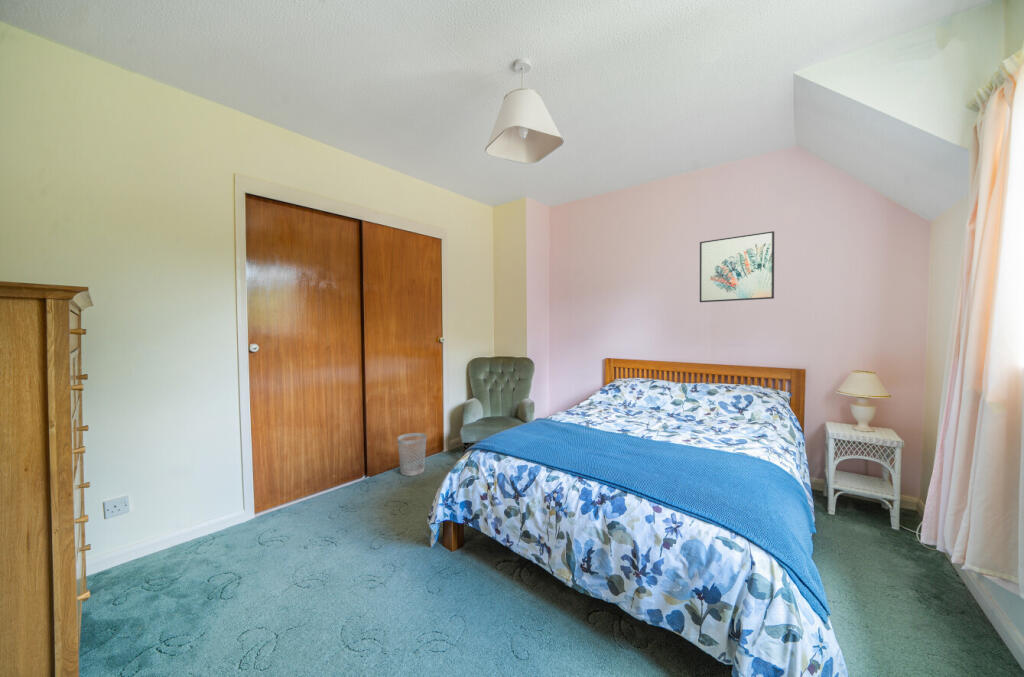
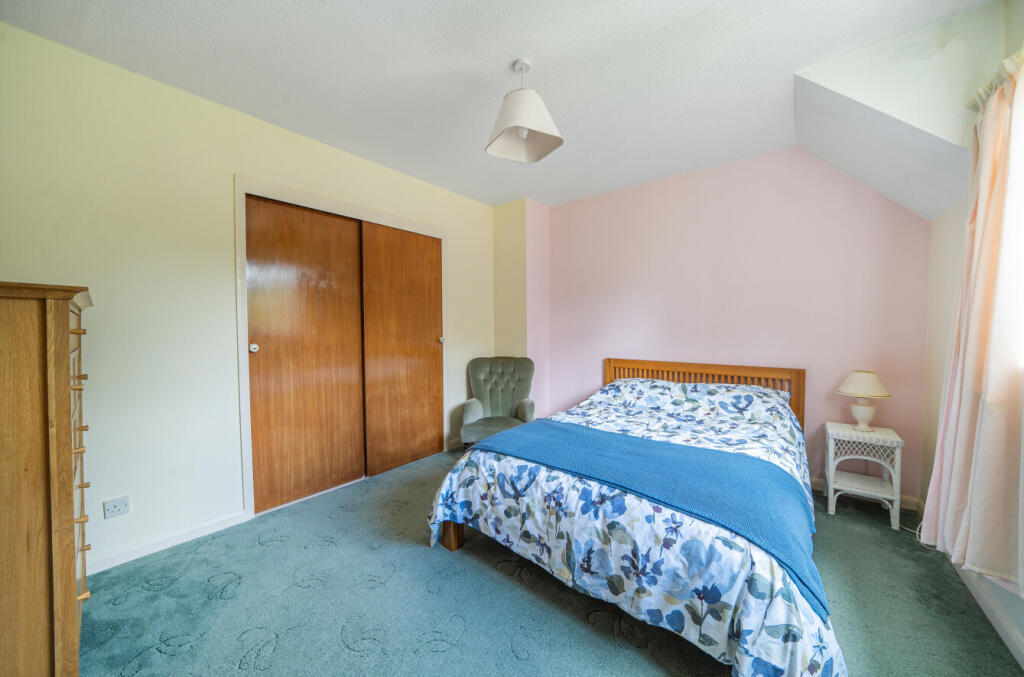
- wall art [699,230,775,303]
- wastebasket [396,432,428,477]
